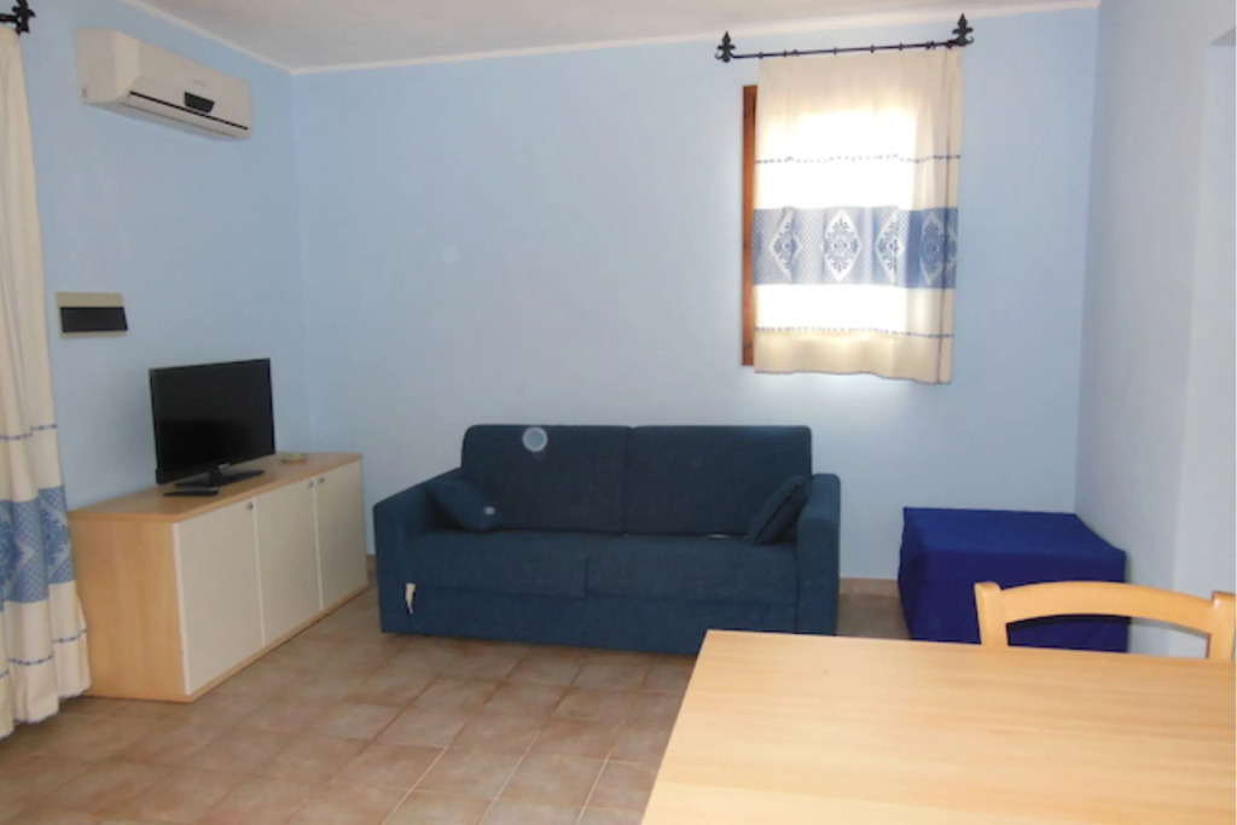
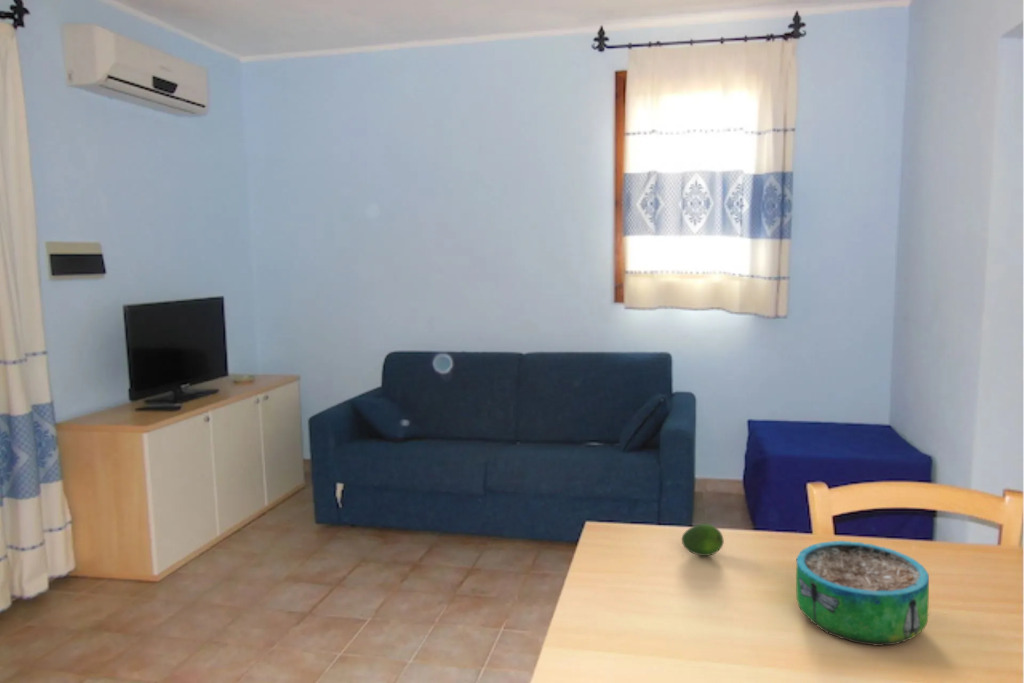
+ decorative bowl [795,540,930,647]
+ fruit [681,523,725,557]
